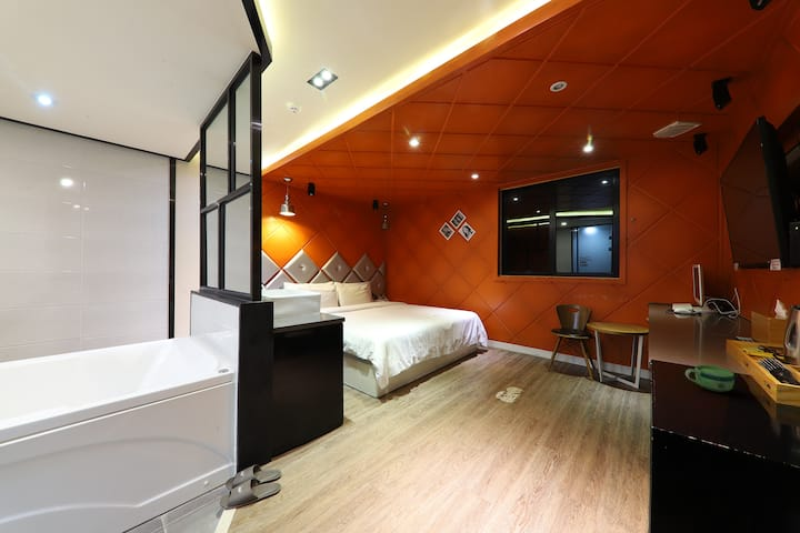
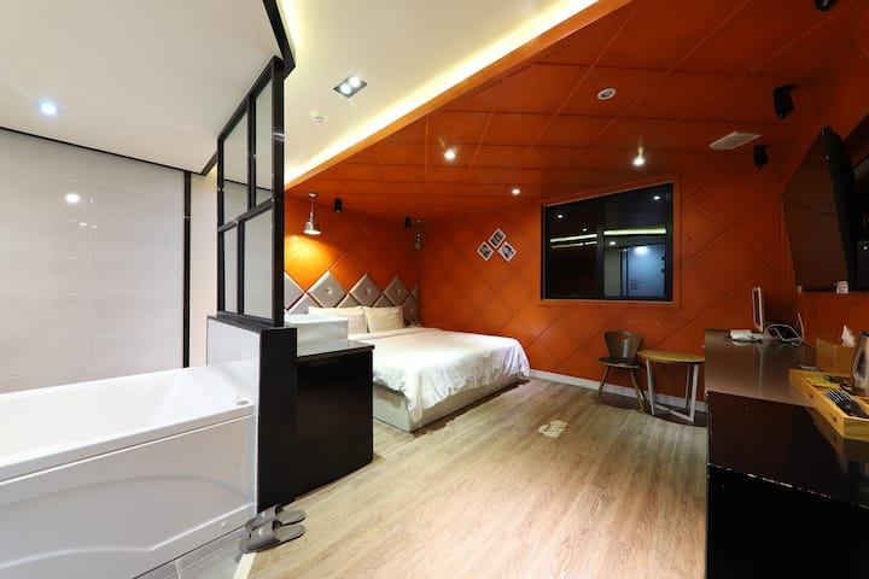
- cup [684,364,736,393]
